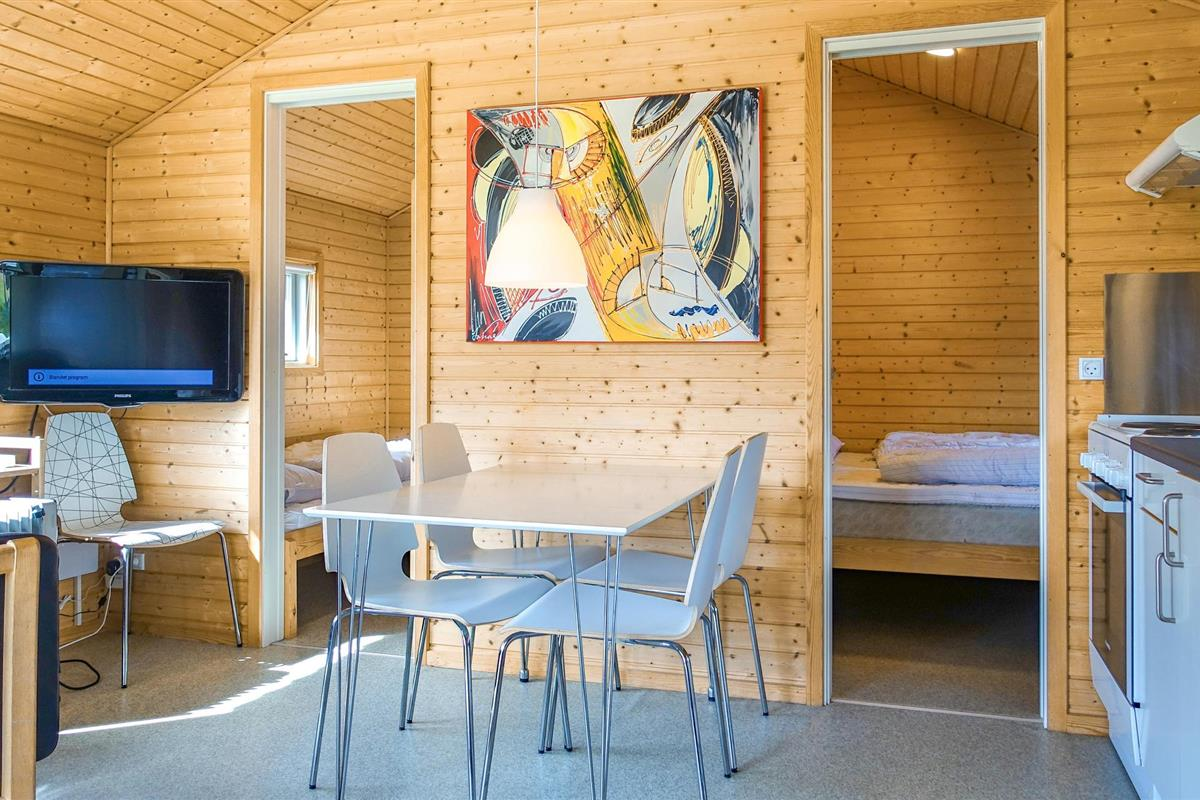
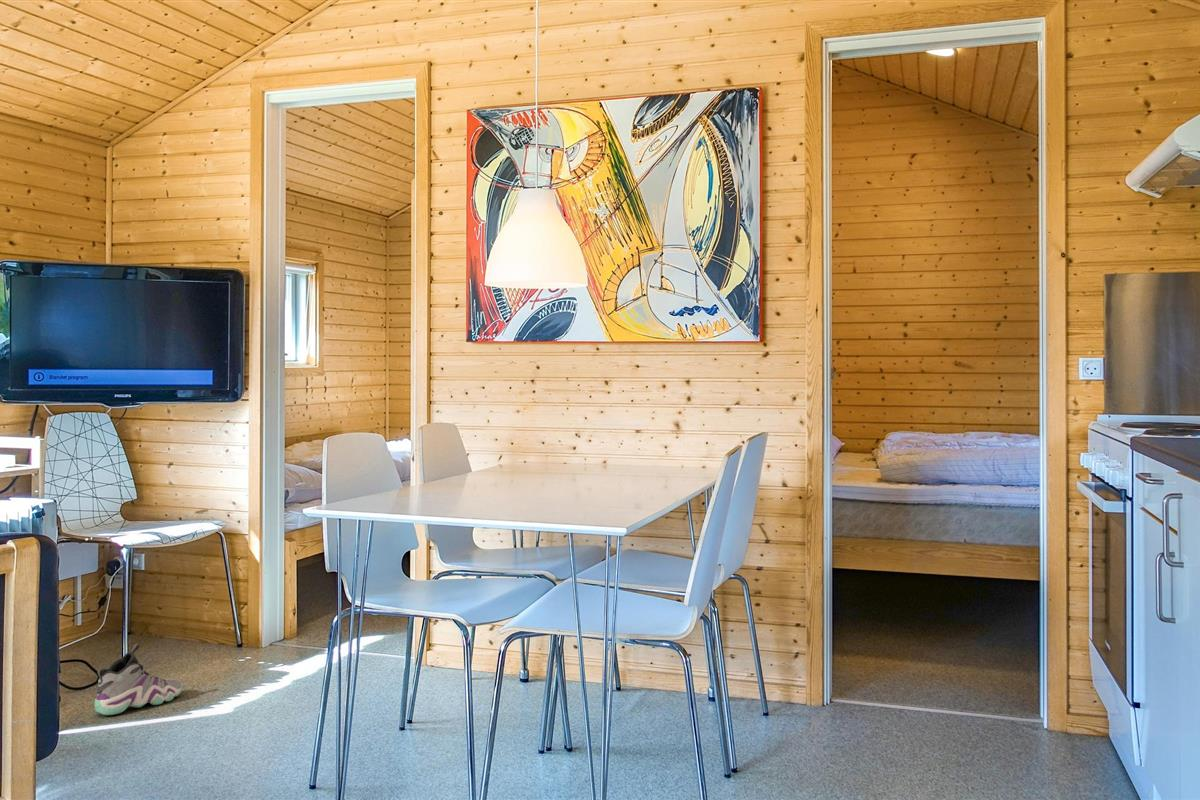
+ sneaker [94,643,184,716]
